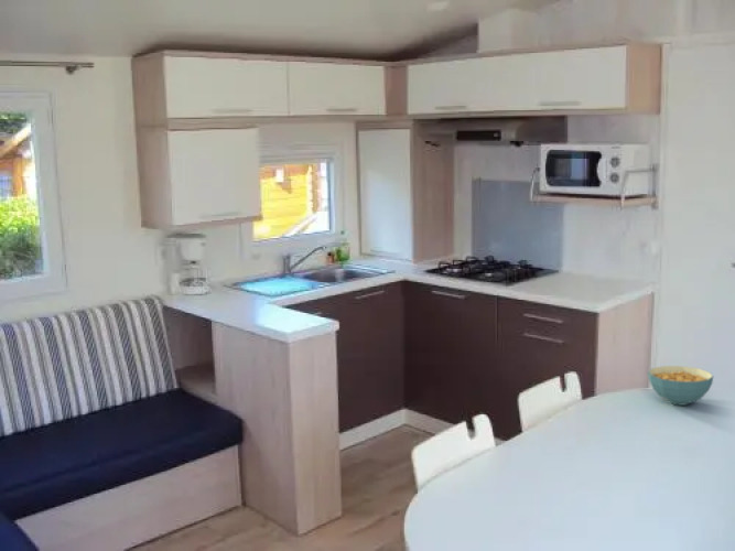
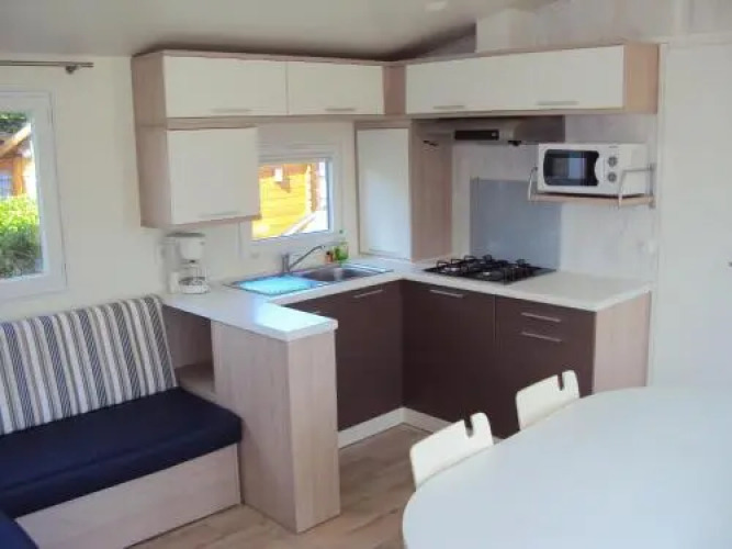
- cereal bowl [647,365,714,407]
